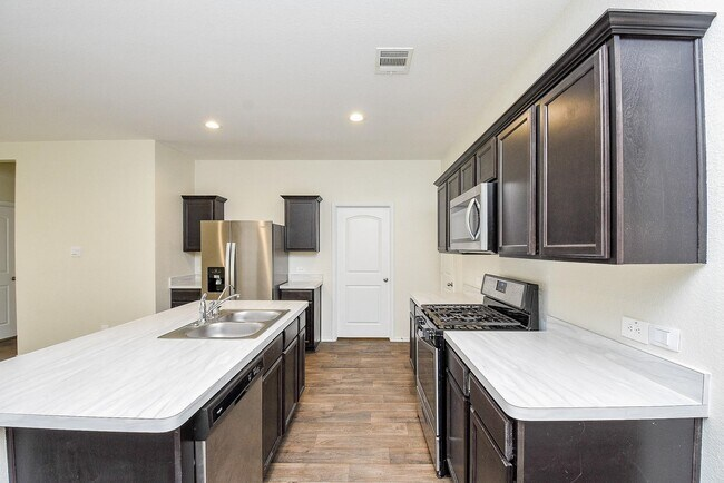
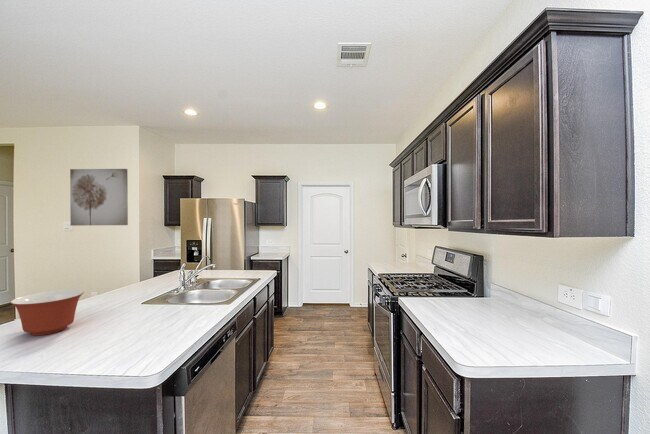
+ mixing bowl [9,289,85,336]
+ wall art [69,168,129,227]
